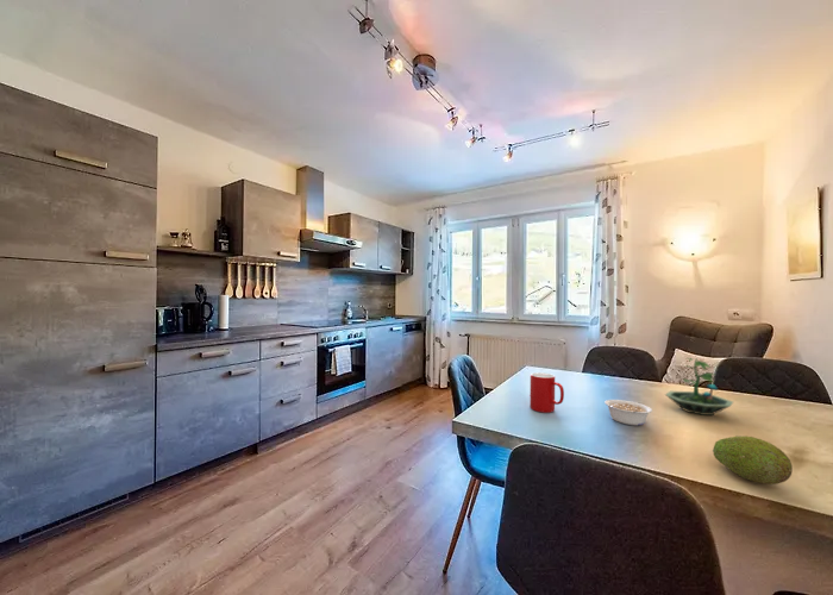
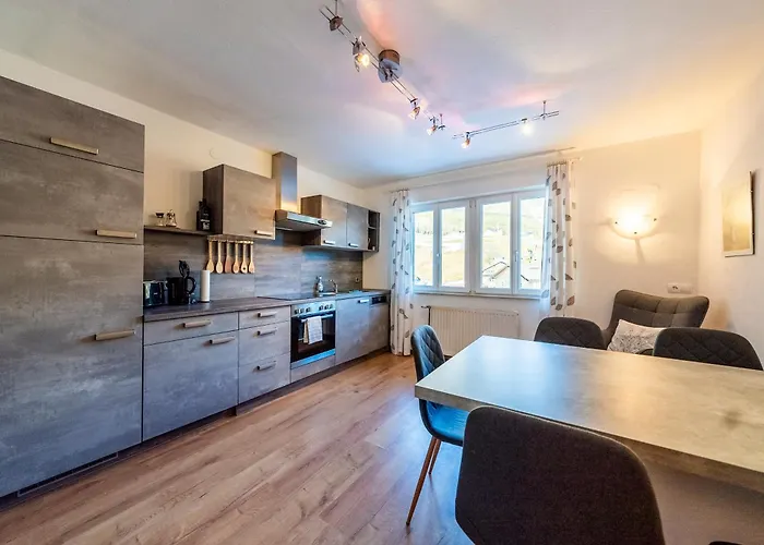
- cup [528,371,565,414]
- fruit [712,434,794,486]
- terrarium [664,357,734,416]
- legume [603,399,653,426]
